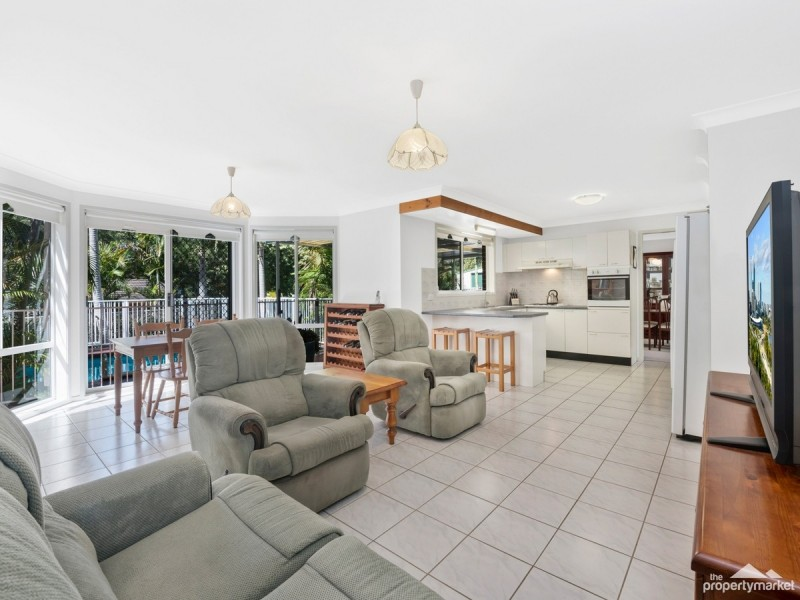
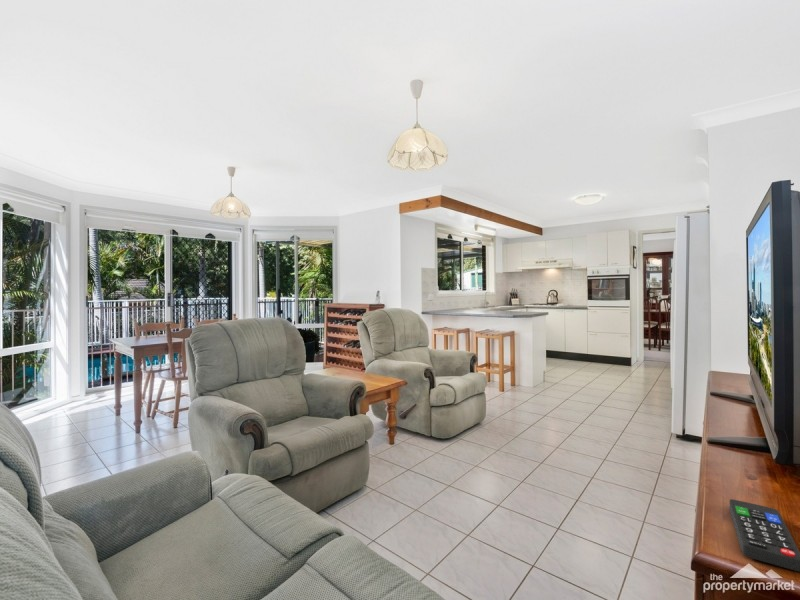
+ remote control [728,498,800,572]
